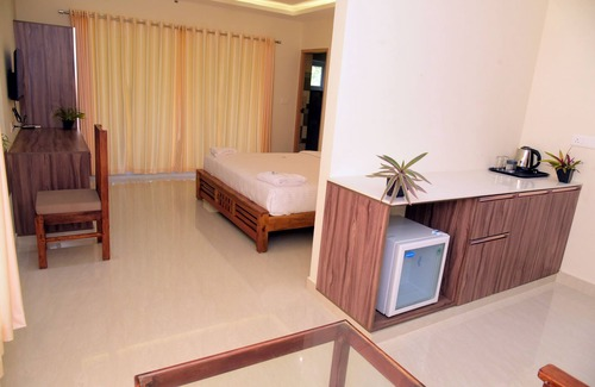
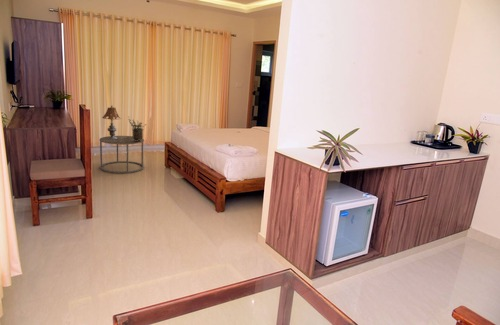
+ side table [98,135,145,174]
+ potted plant [127,115,147,141]
+ table lamp [101,104,122,139]
